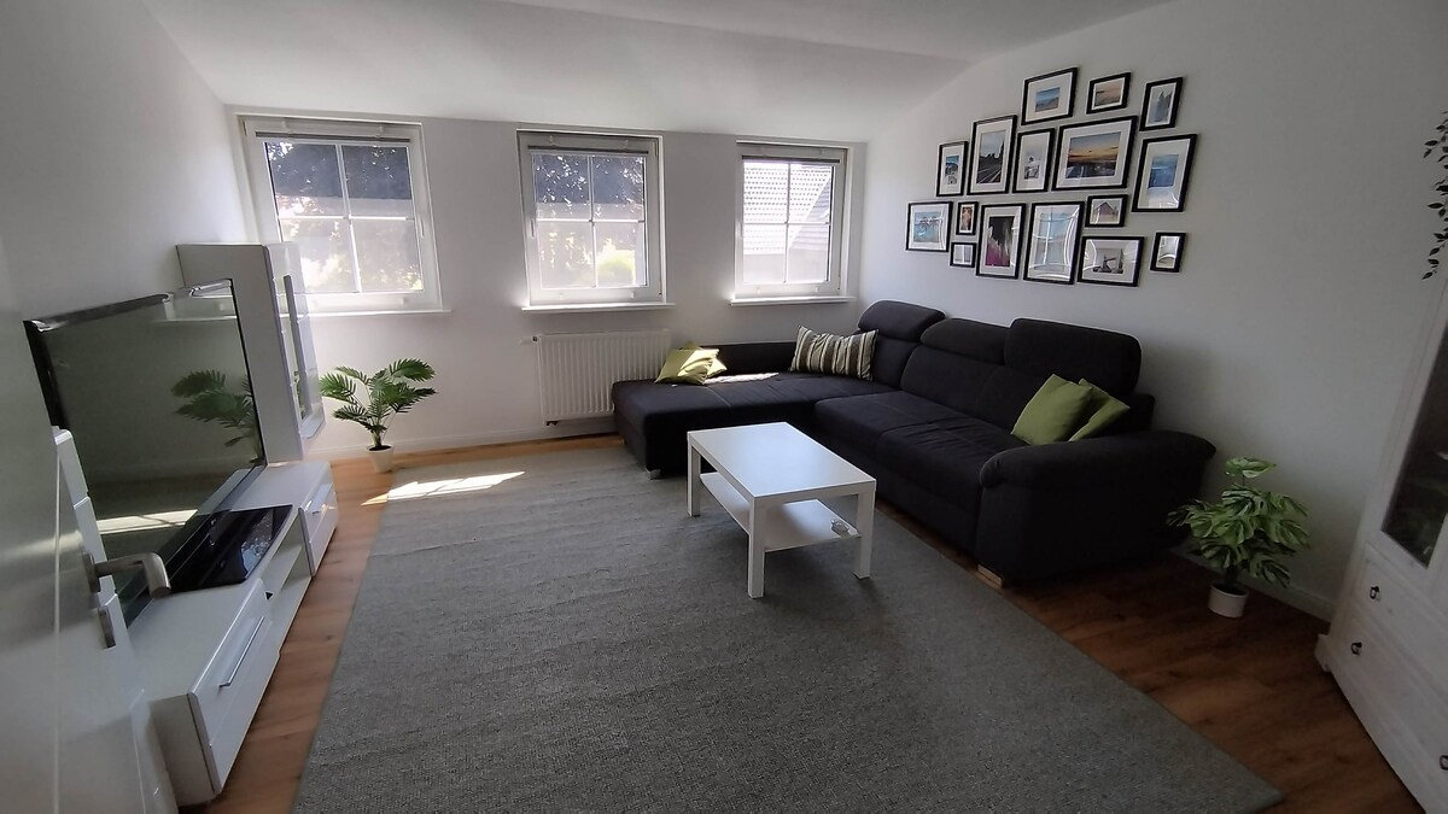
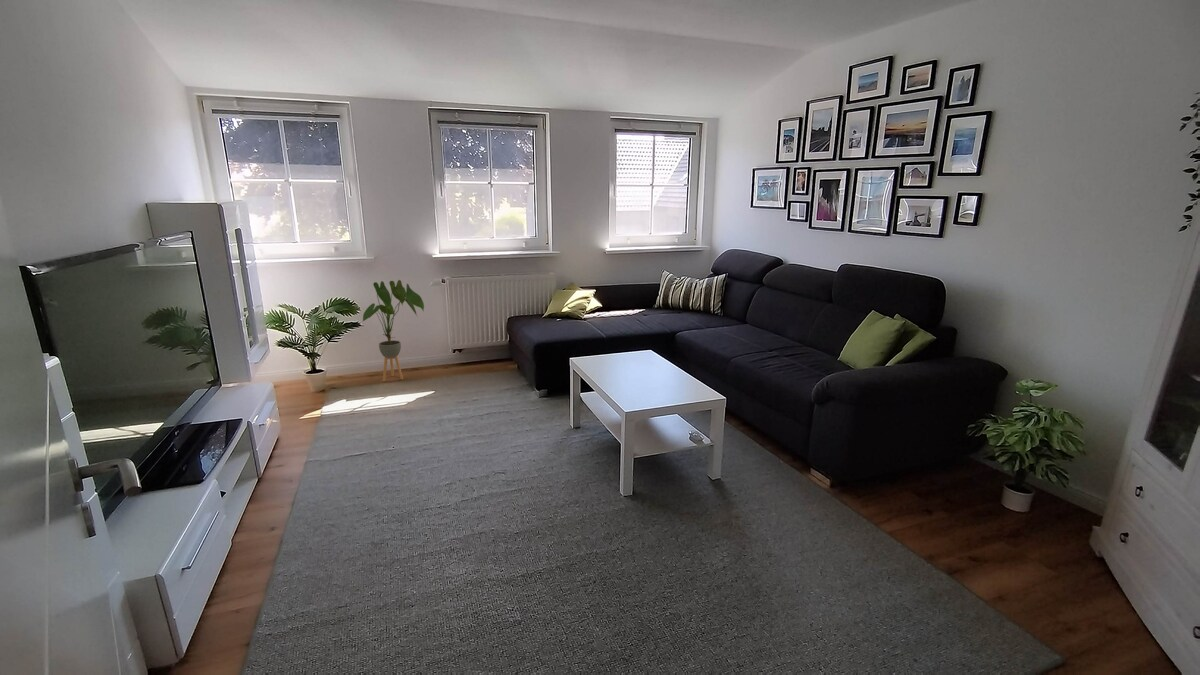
+ house plant [361,279,425,382]
